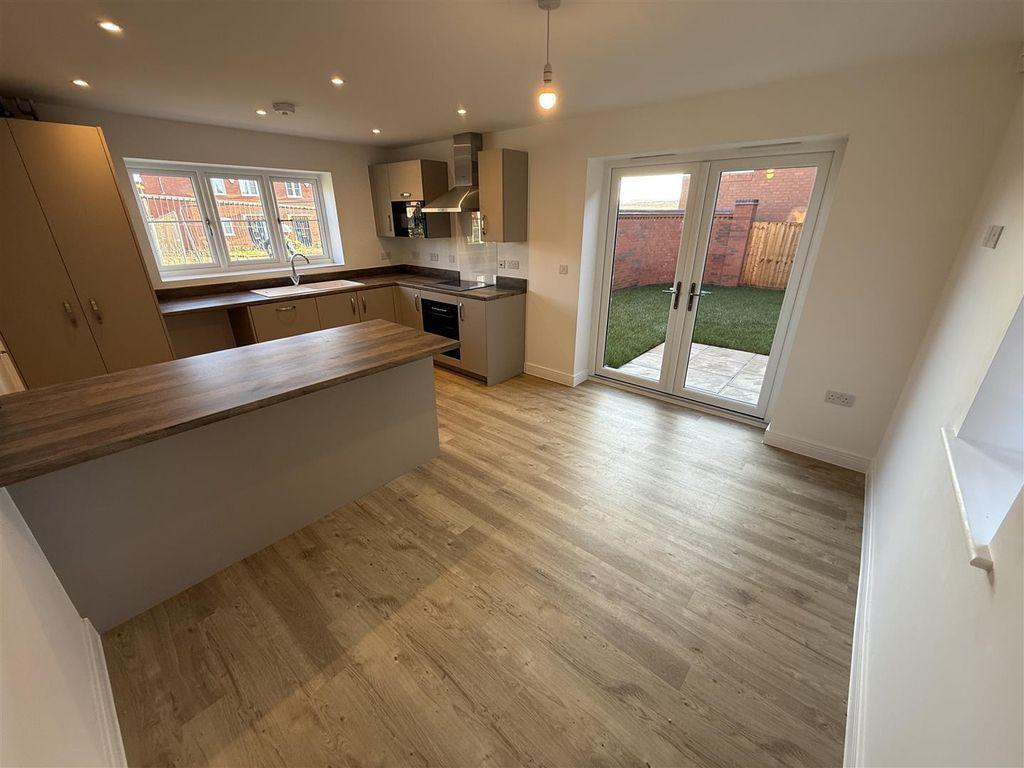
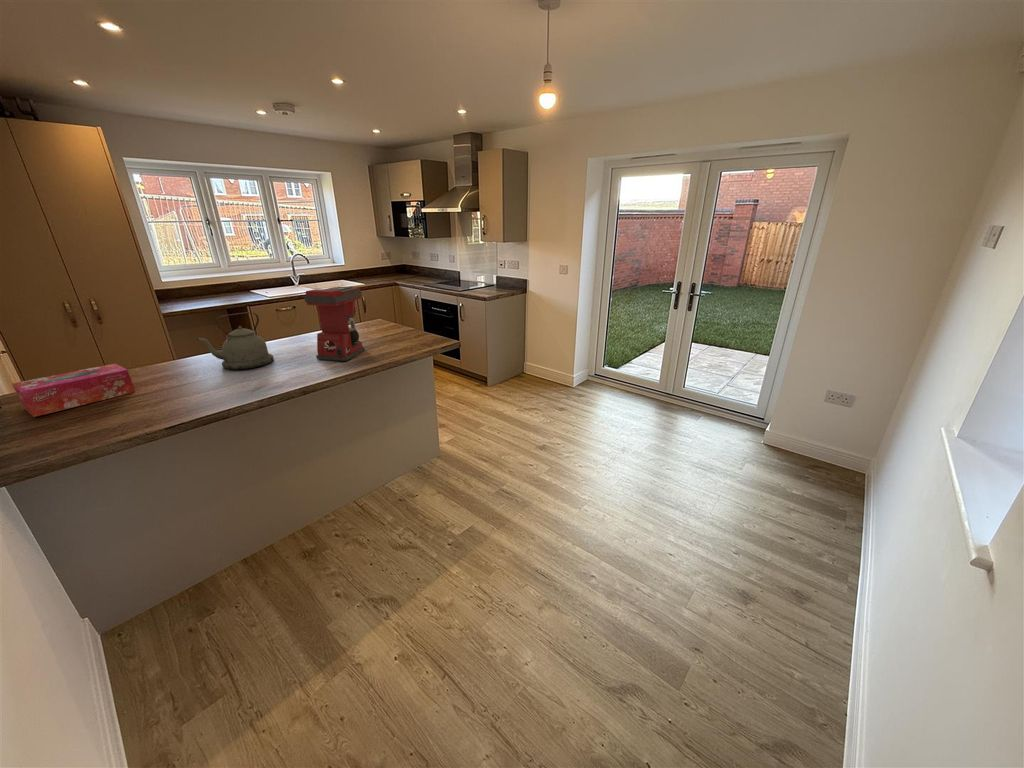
+ kettle [196,311,275,371]
+ coffee maker [303,286,366,362]
+ tissue box [11,362,136,418]
